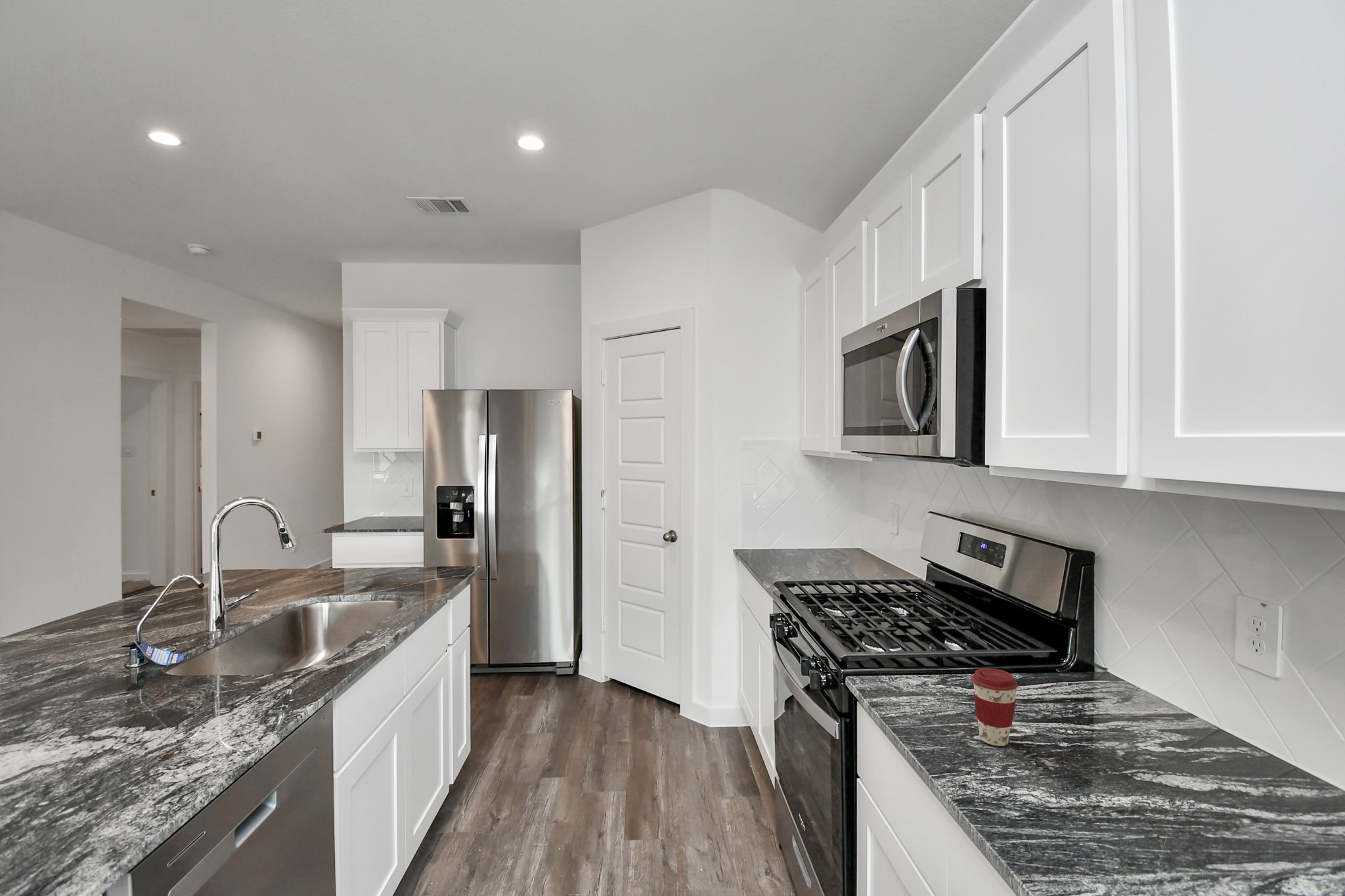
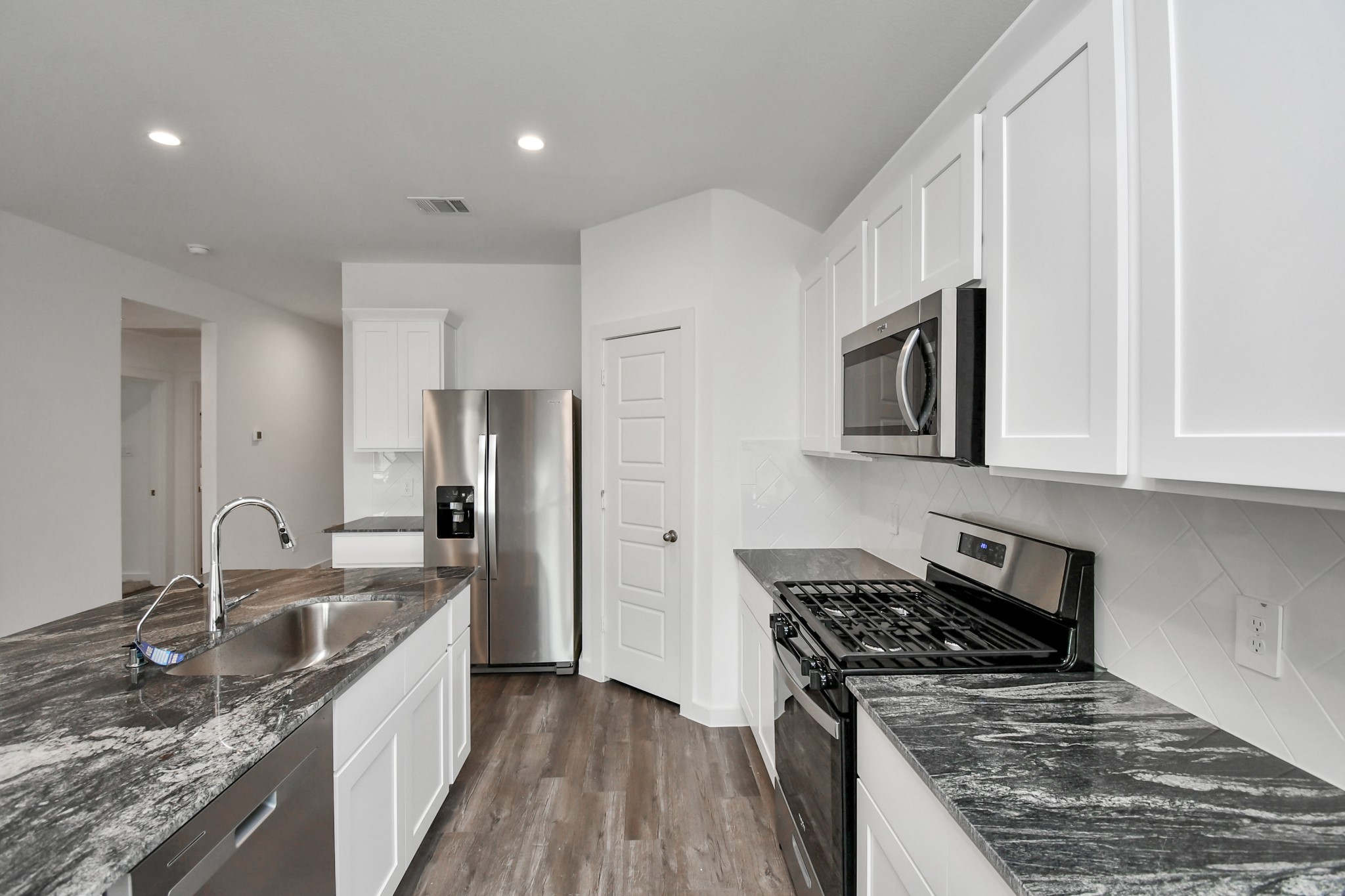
- coffee cup [971,668,1019,747]
